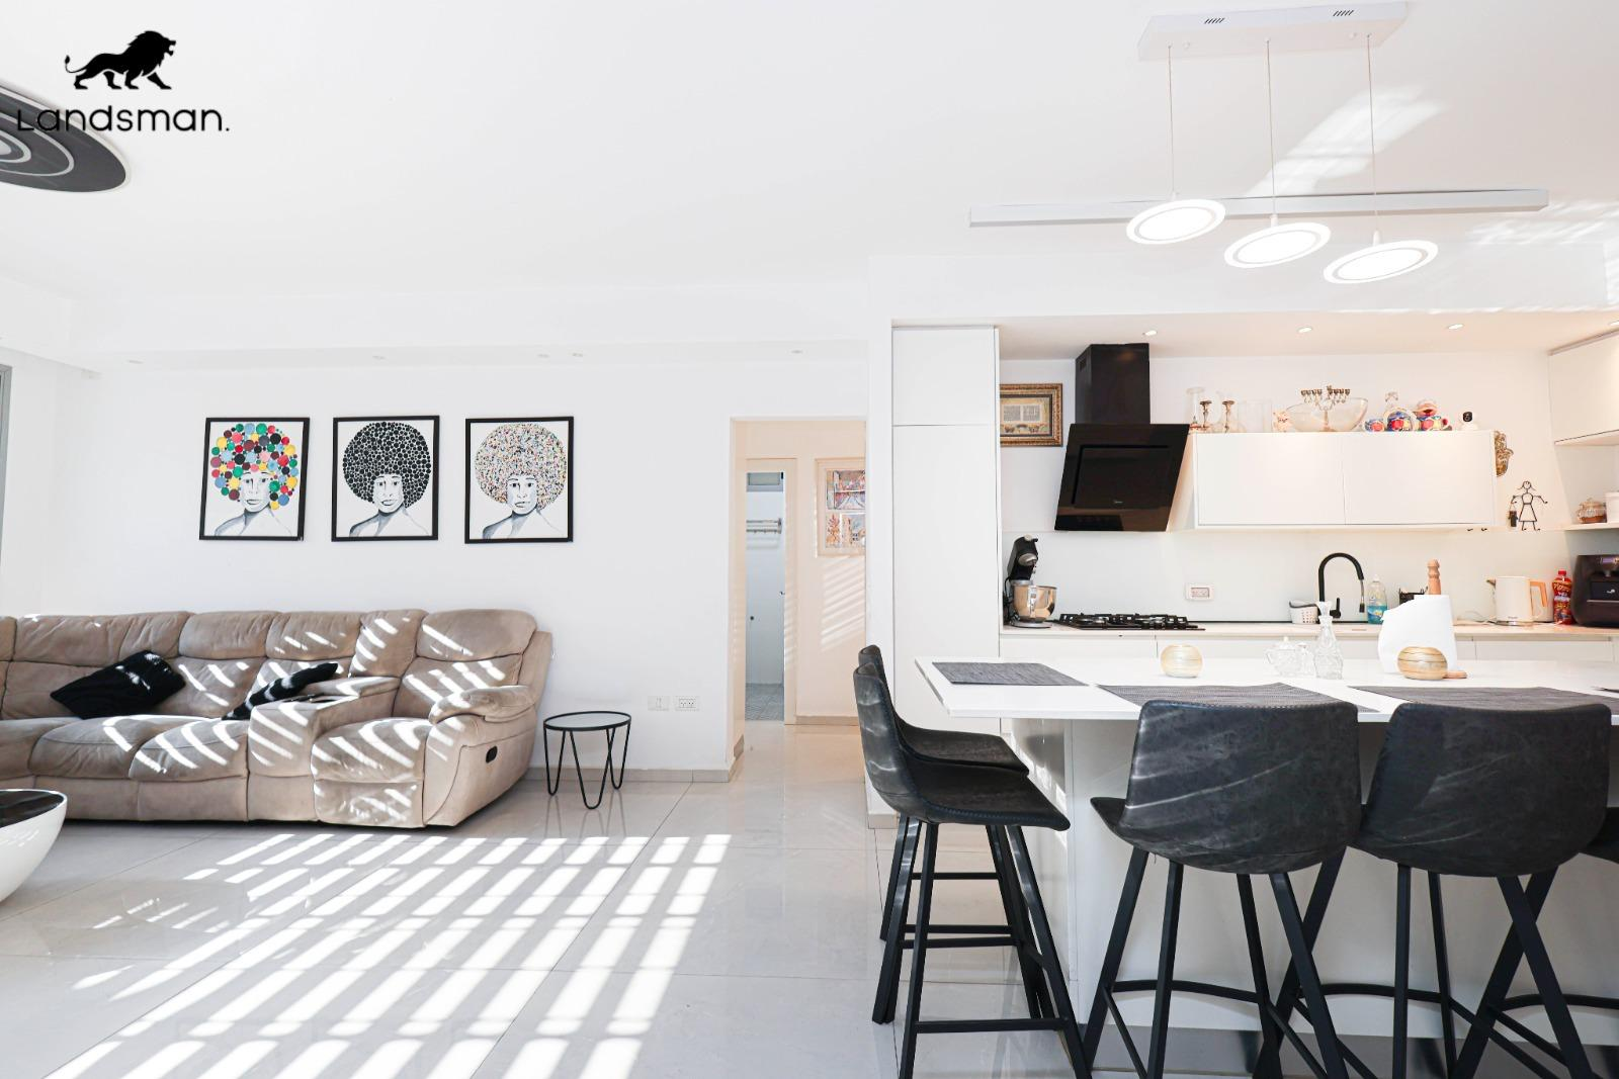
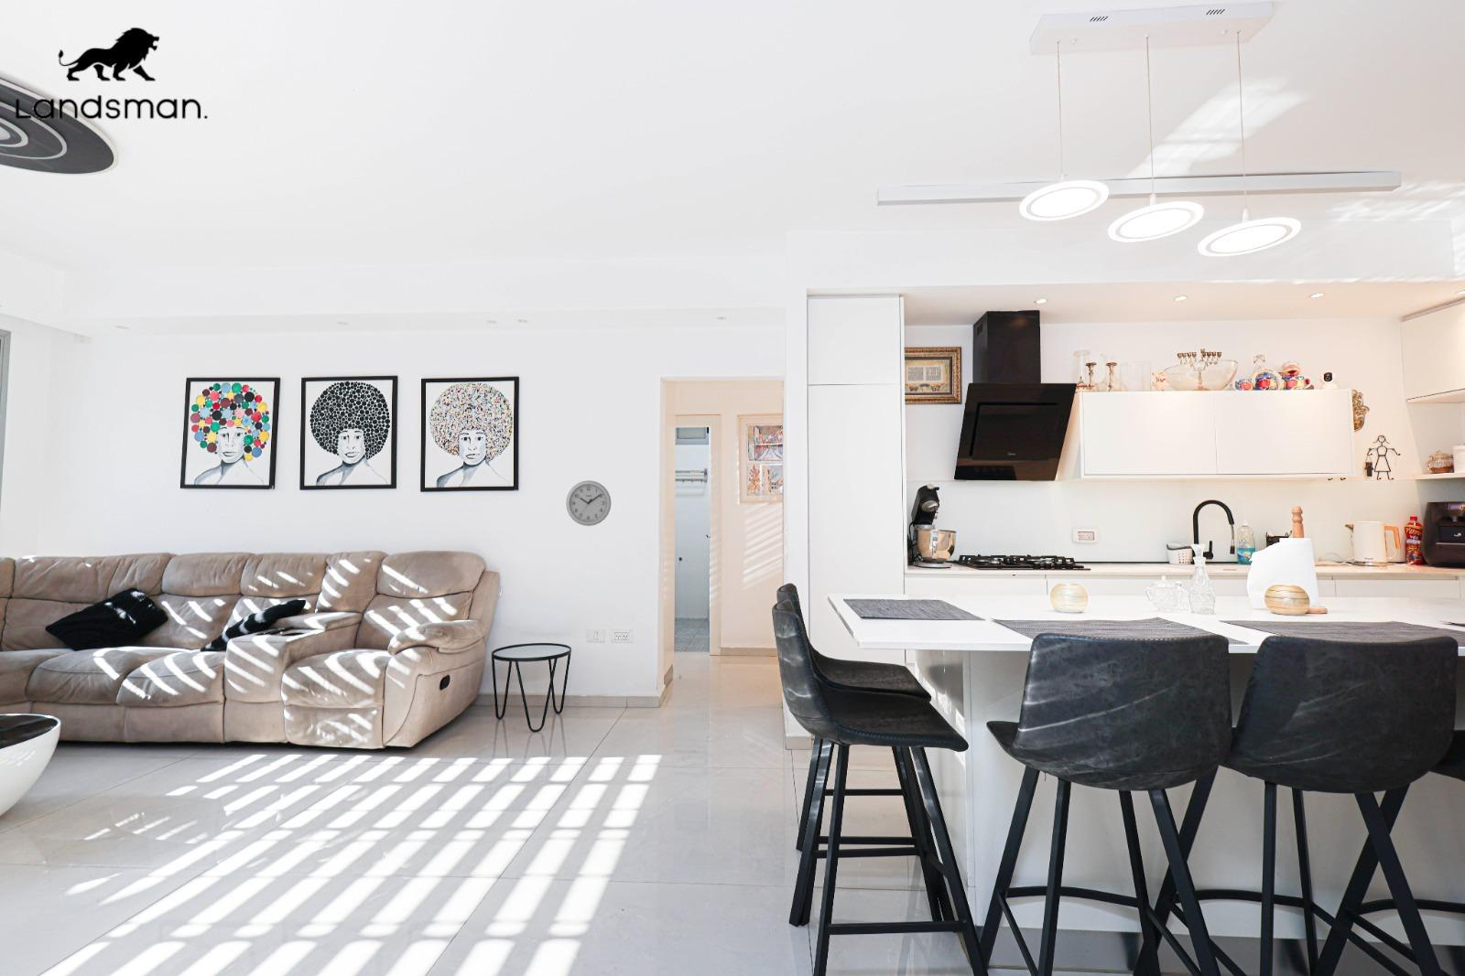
+ wall clock [565,479,612,527]
